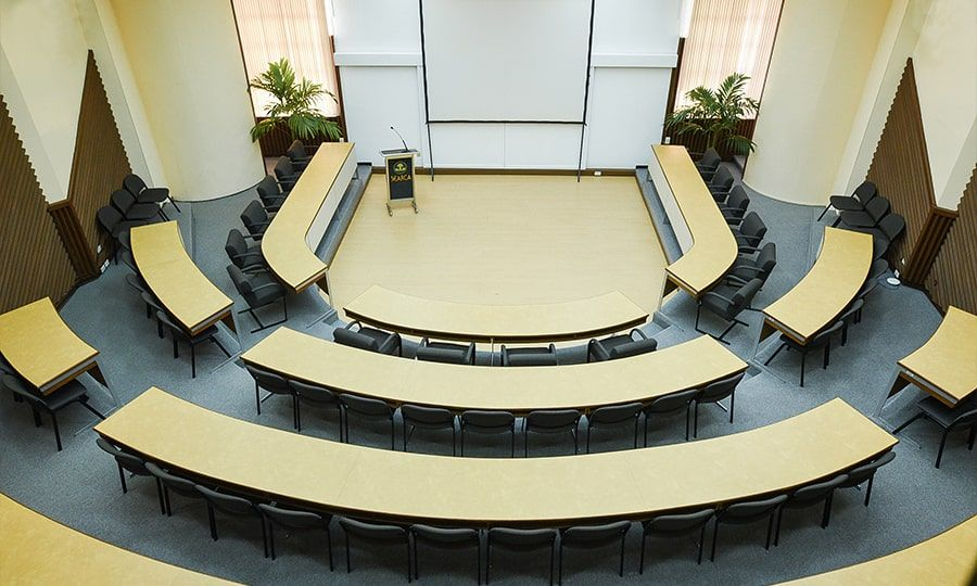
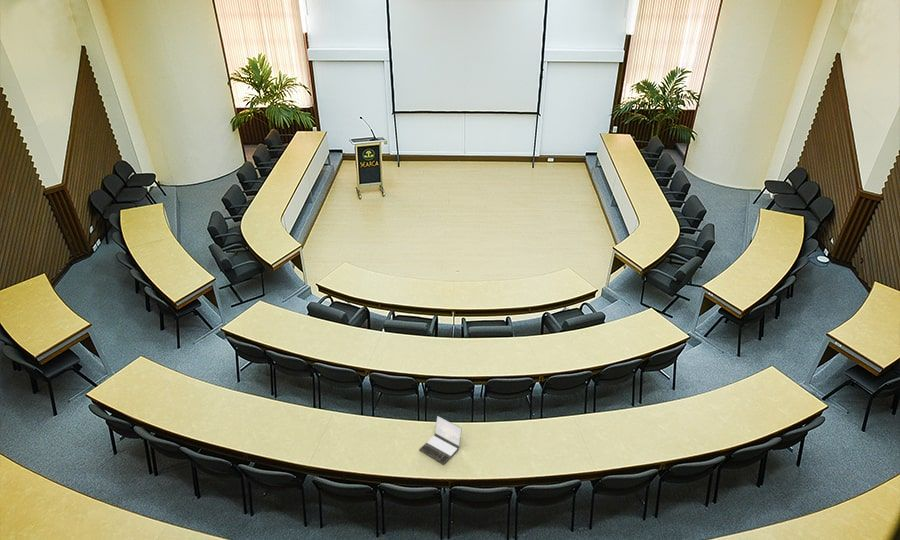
+ laptop [418,415,463,465]
